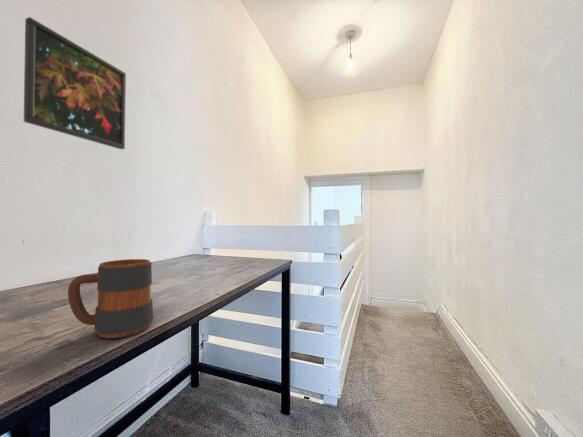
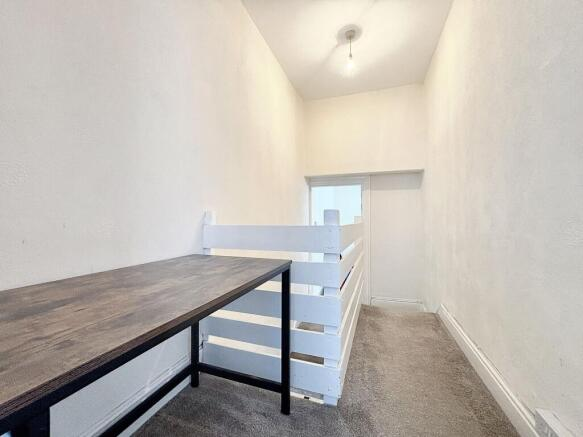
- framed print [23,16,127,150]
- mug [67,258,154,339]
